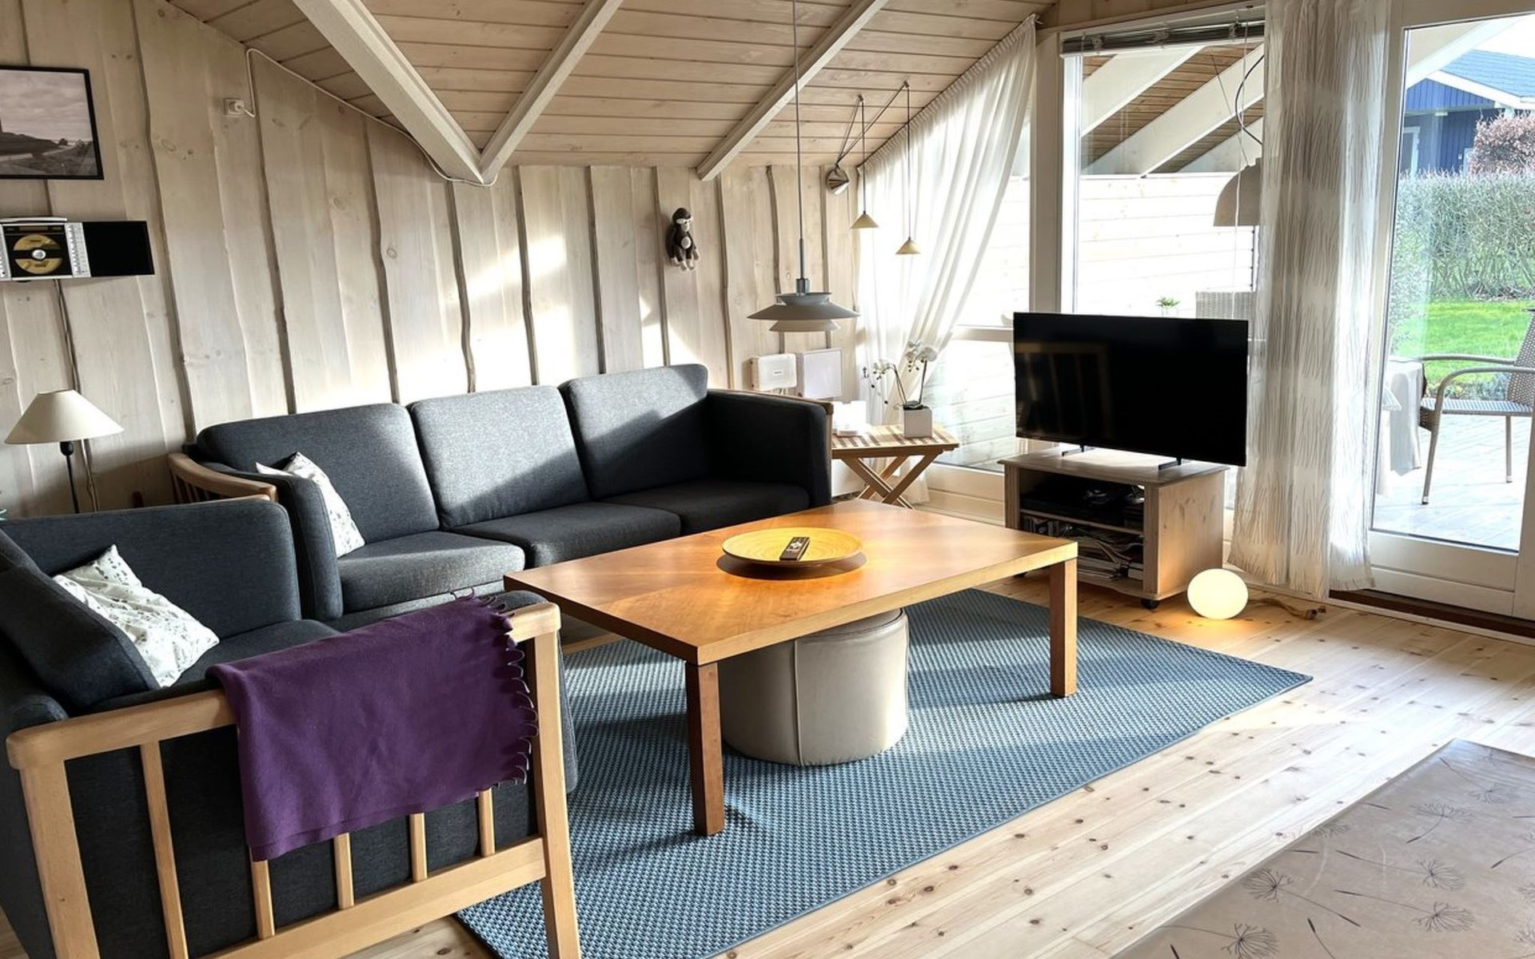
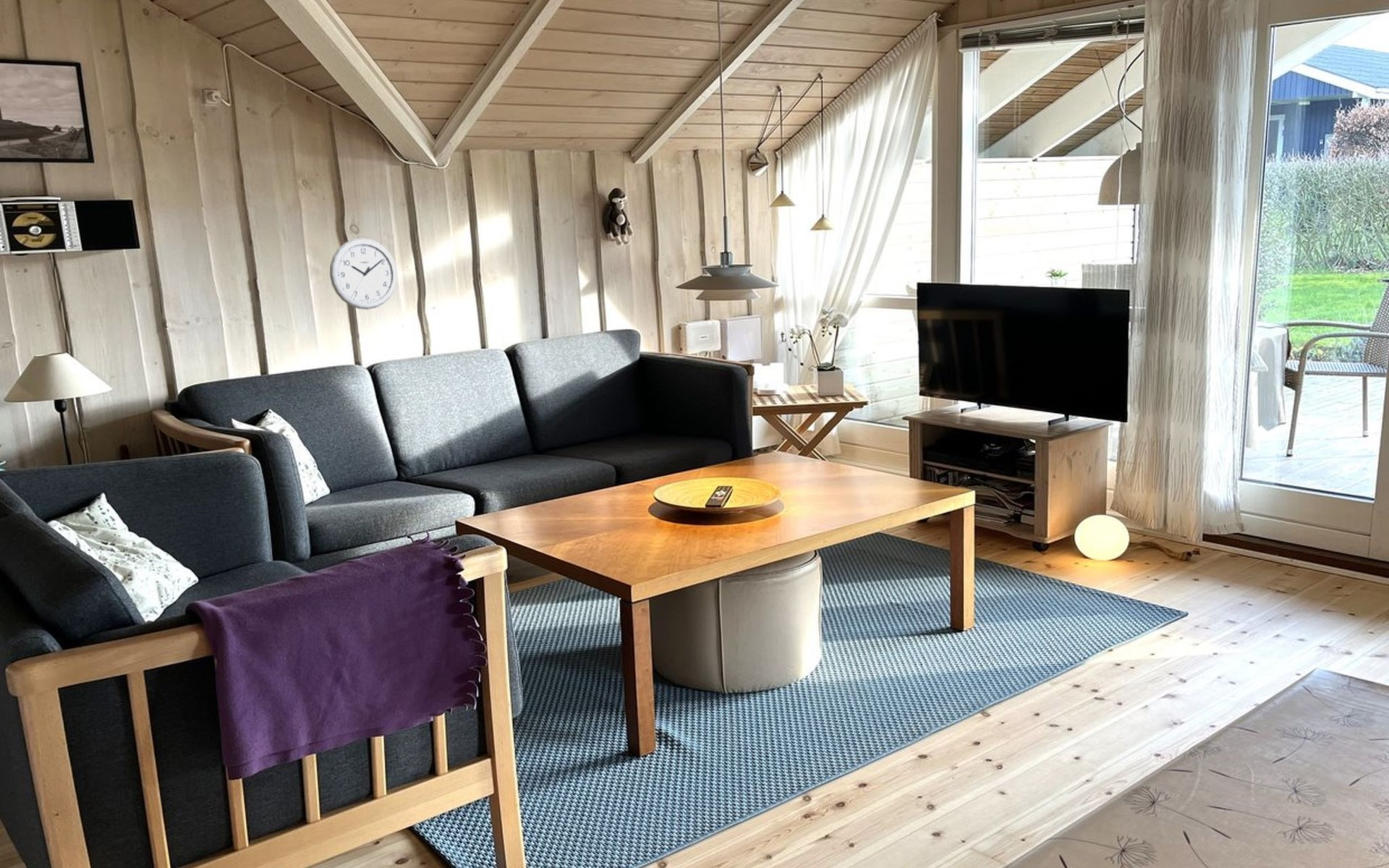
+ wall clock [329,237,398,310]
